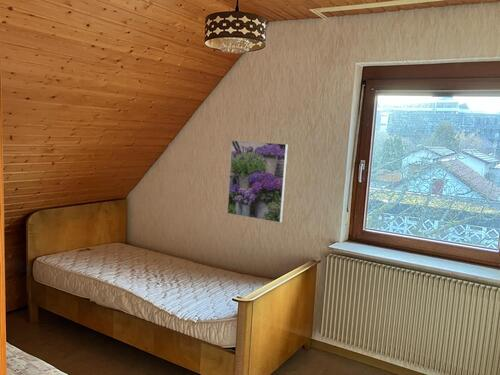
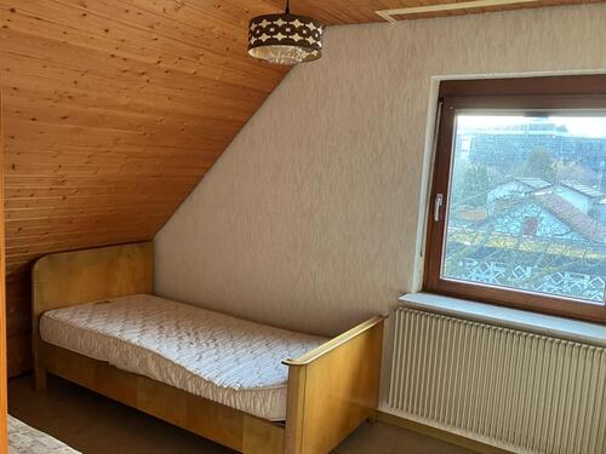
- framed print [226,139,289,224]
